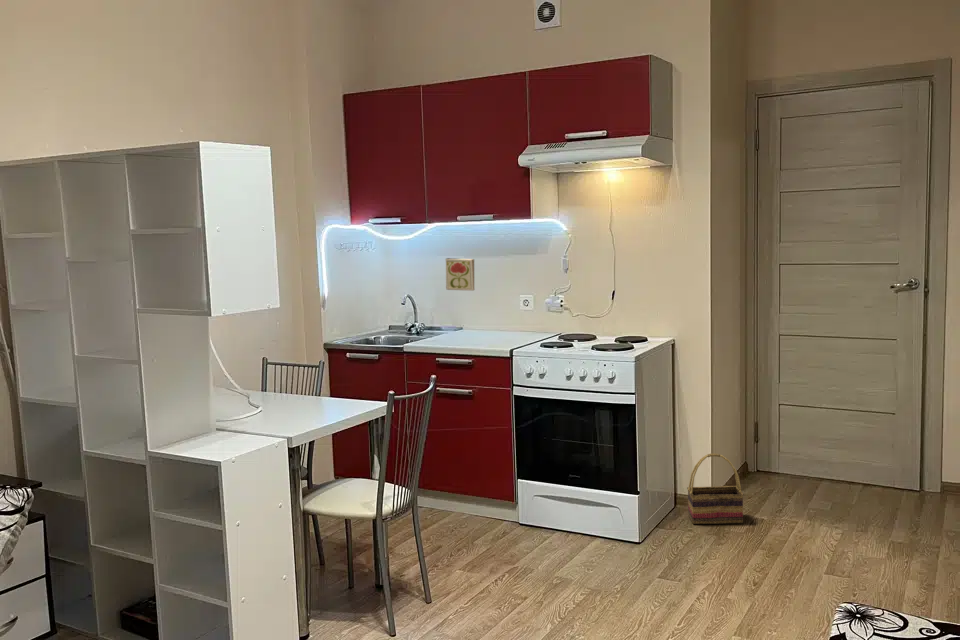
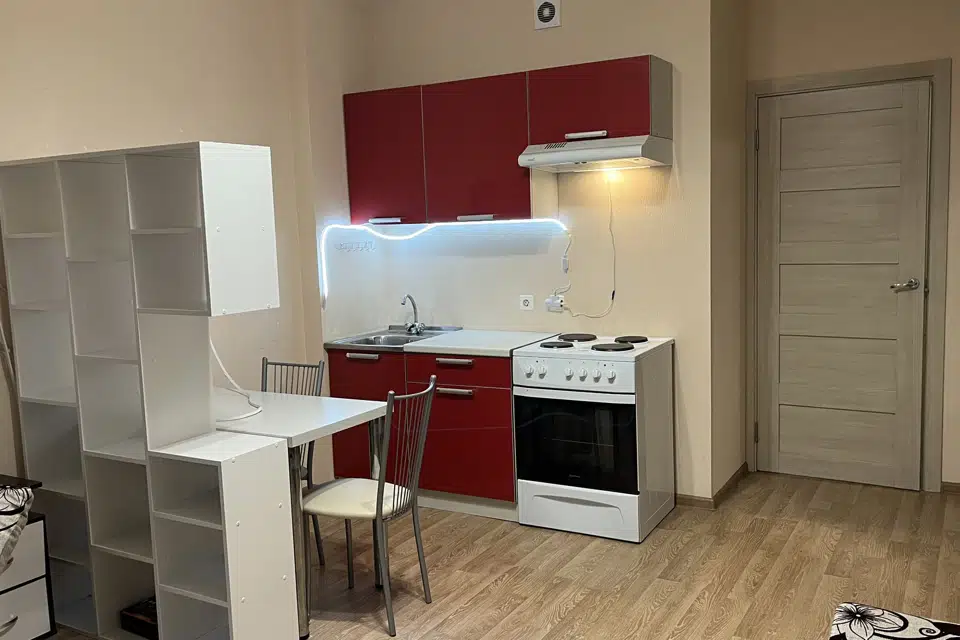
- basket [686,452,745,525]
- decorative tile [444,257,476,292]
